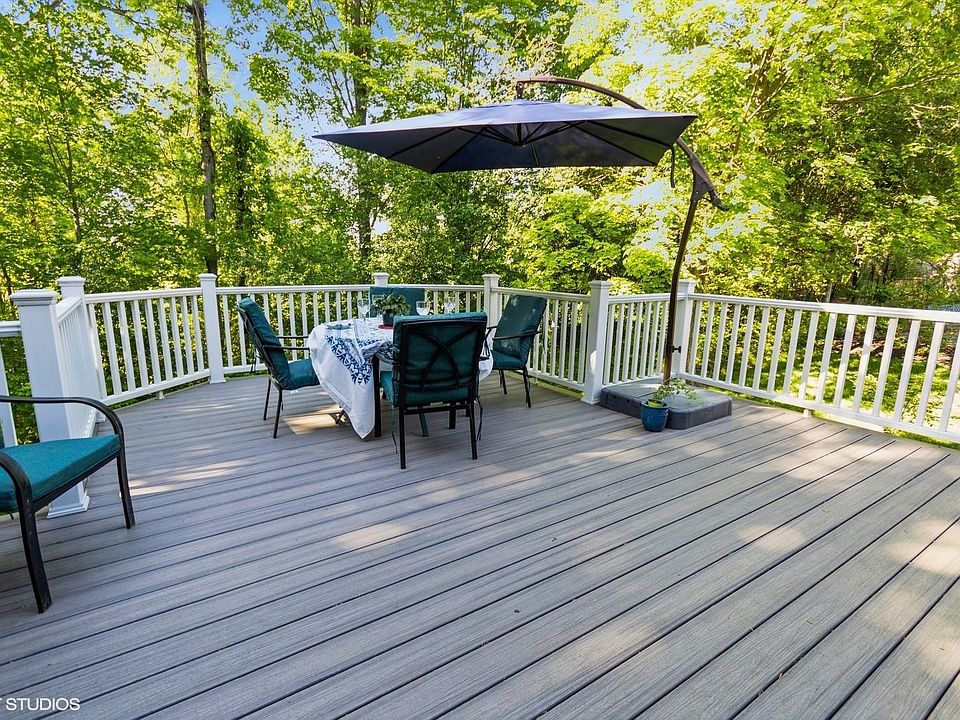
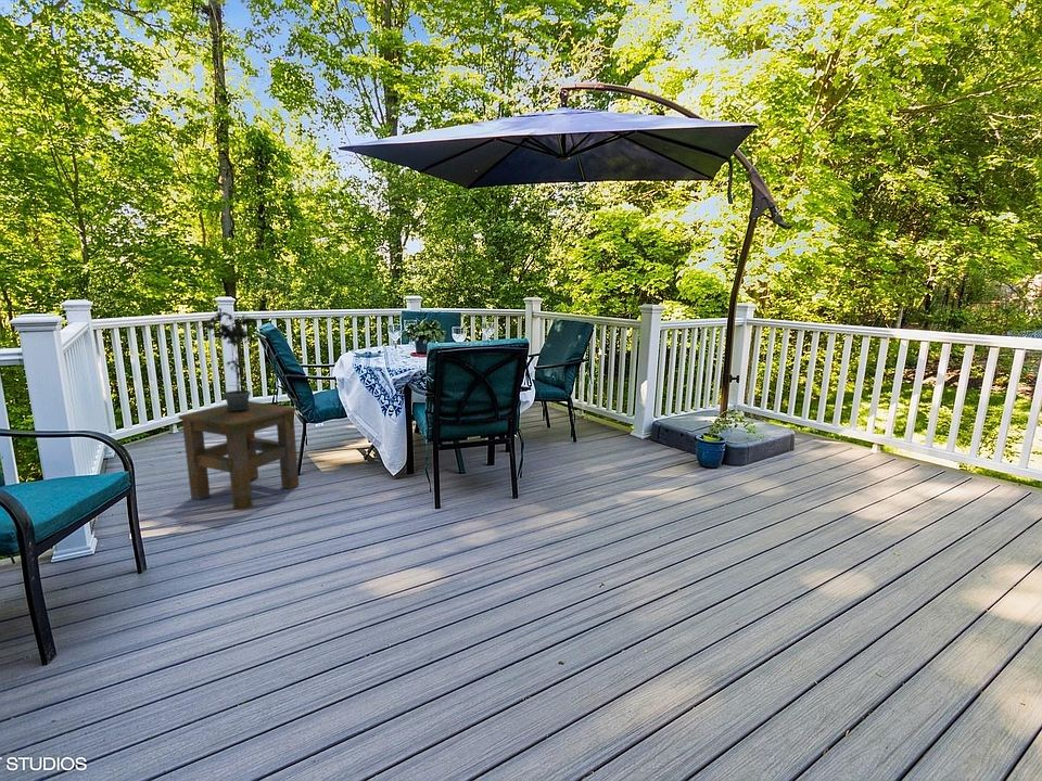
+ potted plant [199,307,260,412]
+ side table [177,400,300,512]
